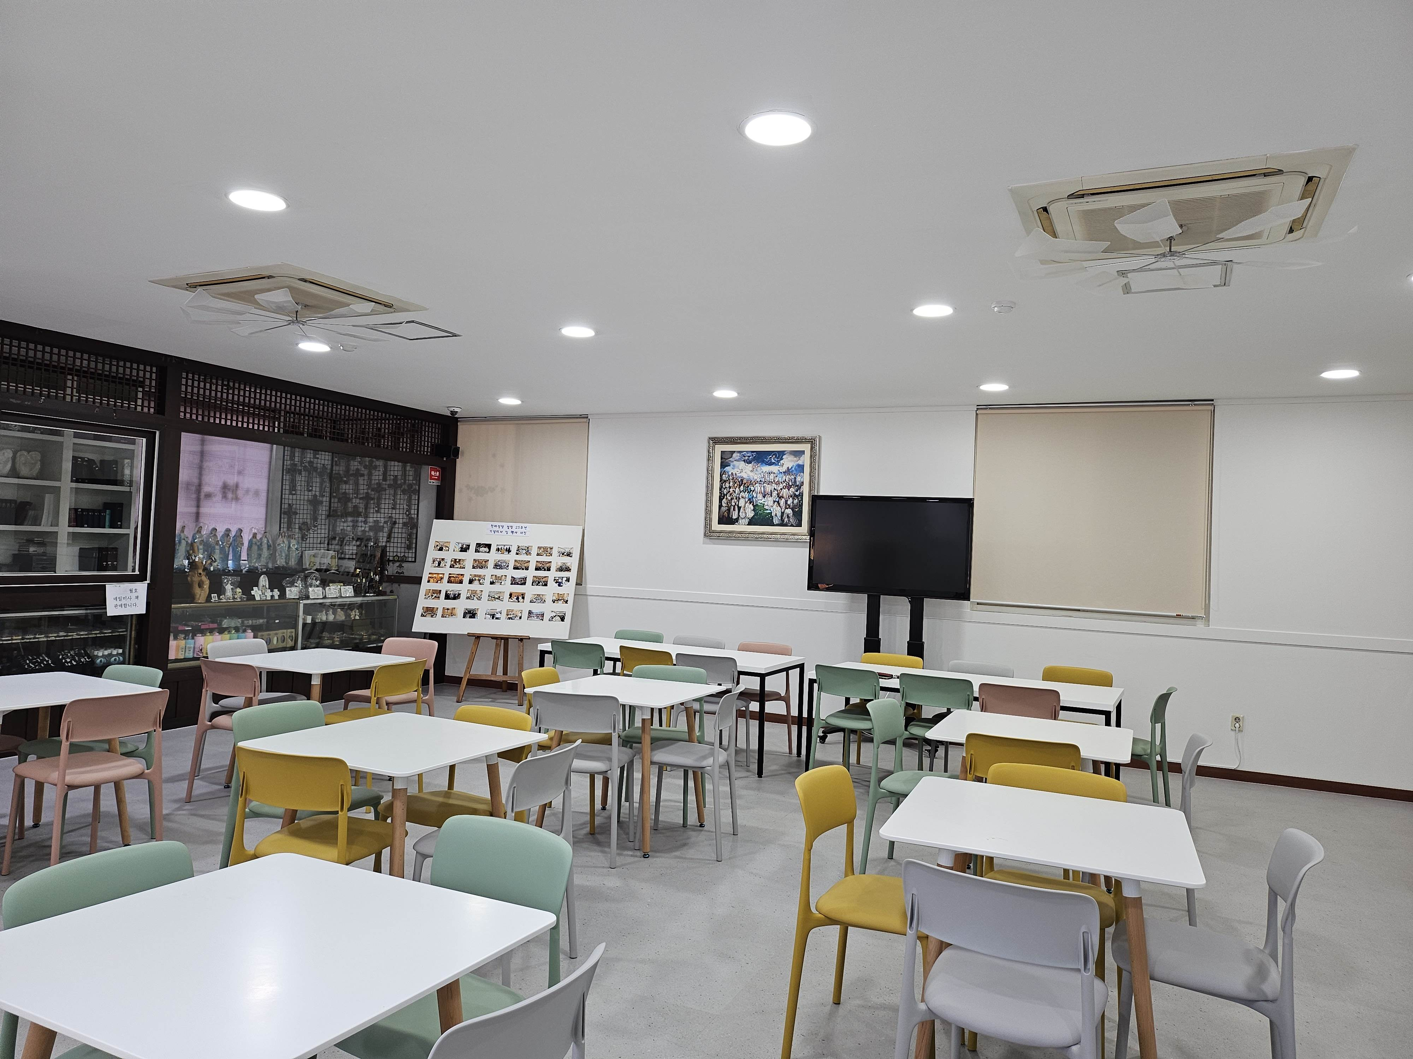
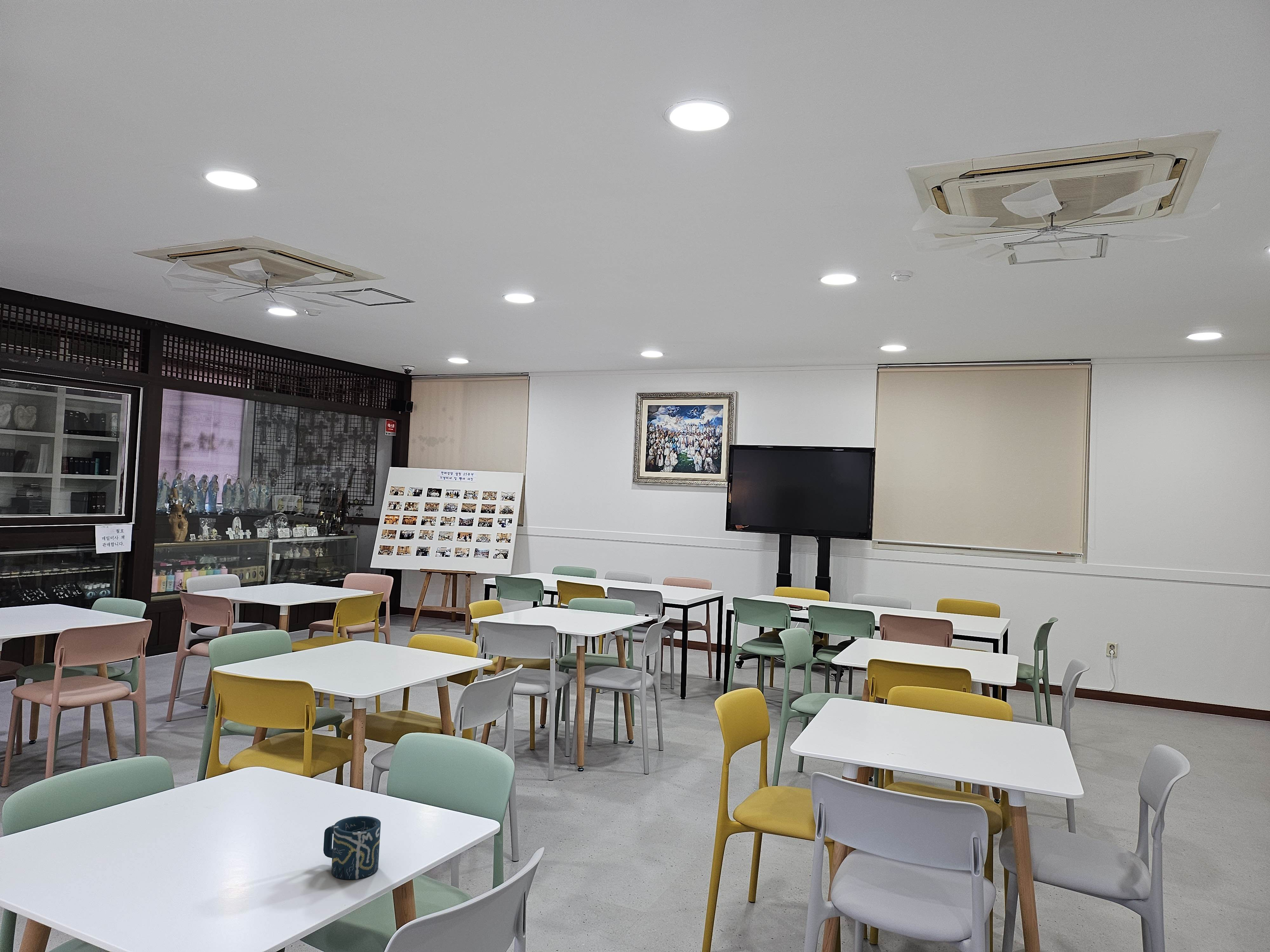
+ cup [323,816,381,880]
